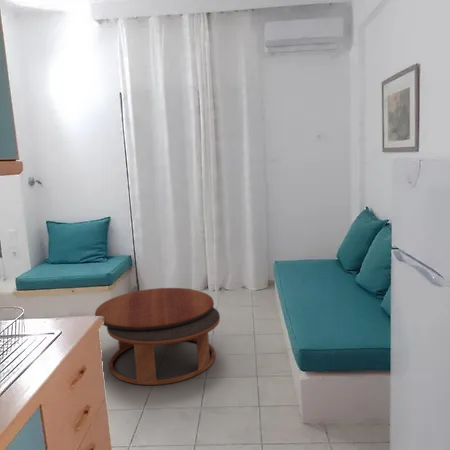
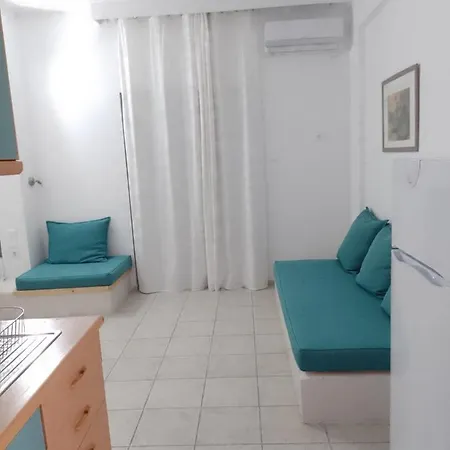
- coffee table [94,287,221,386]
